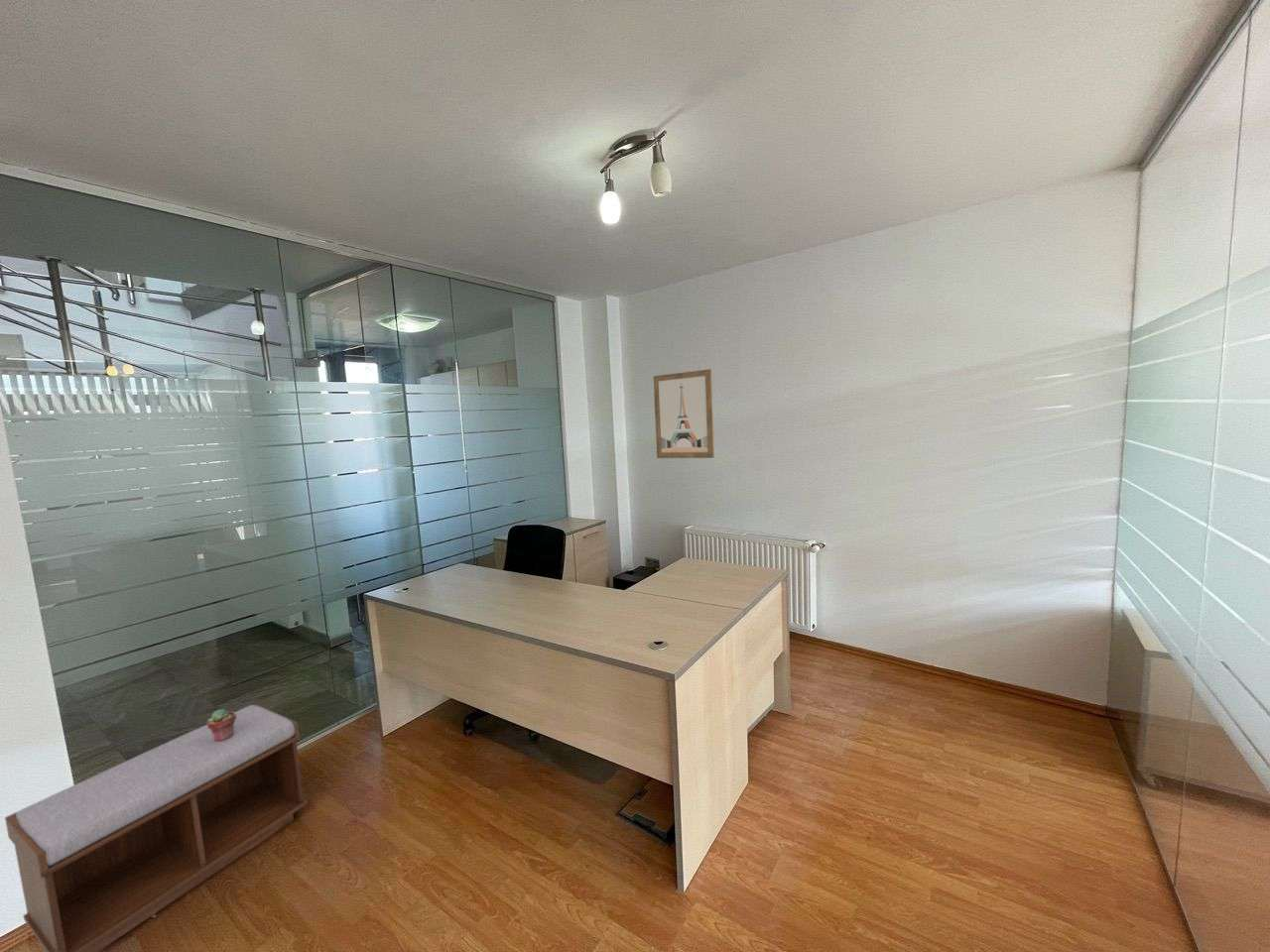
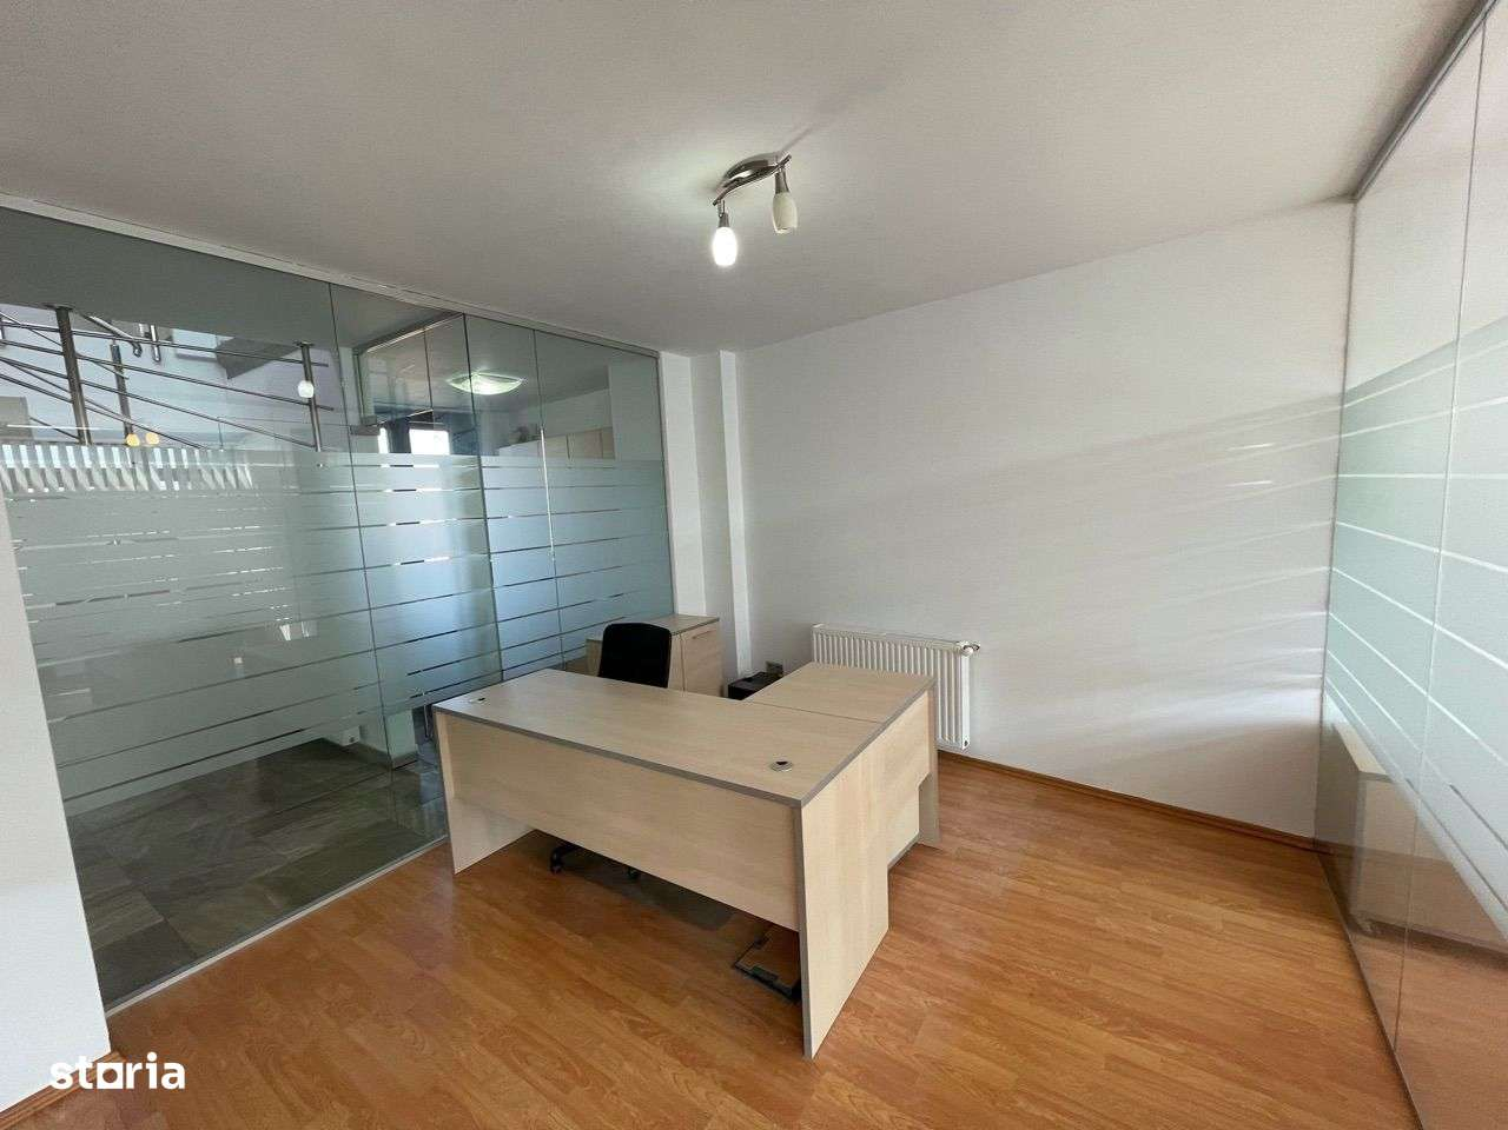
- wall art [653,368,715,459]
- bench [4,703,309,952]
- potted succulent [206,708,236,741]
